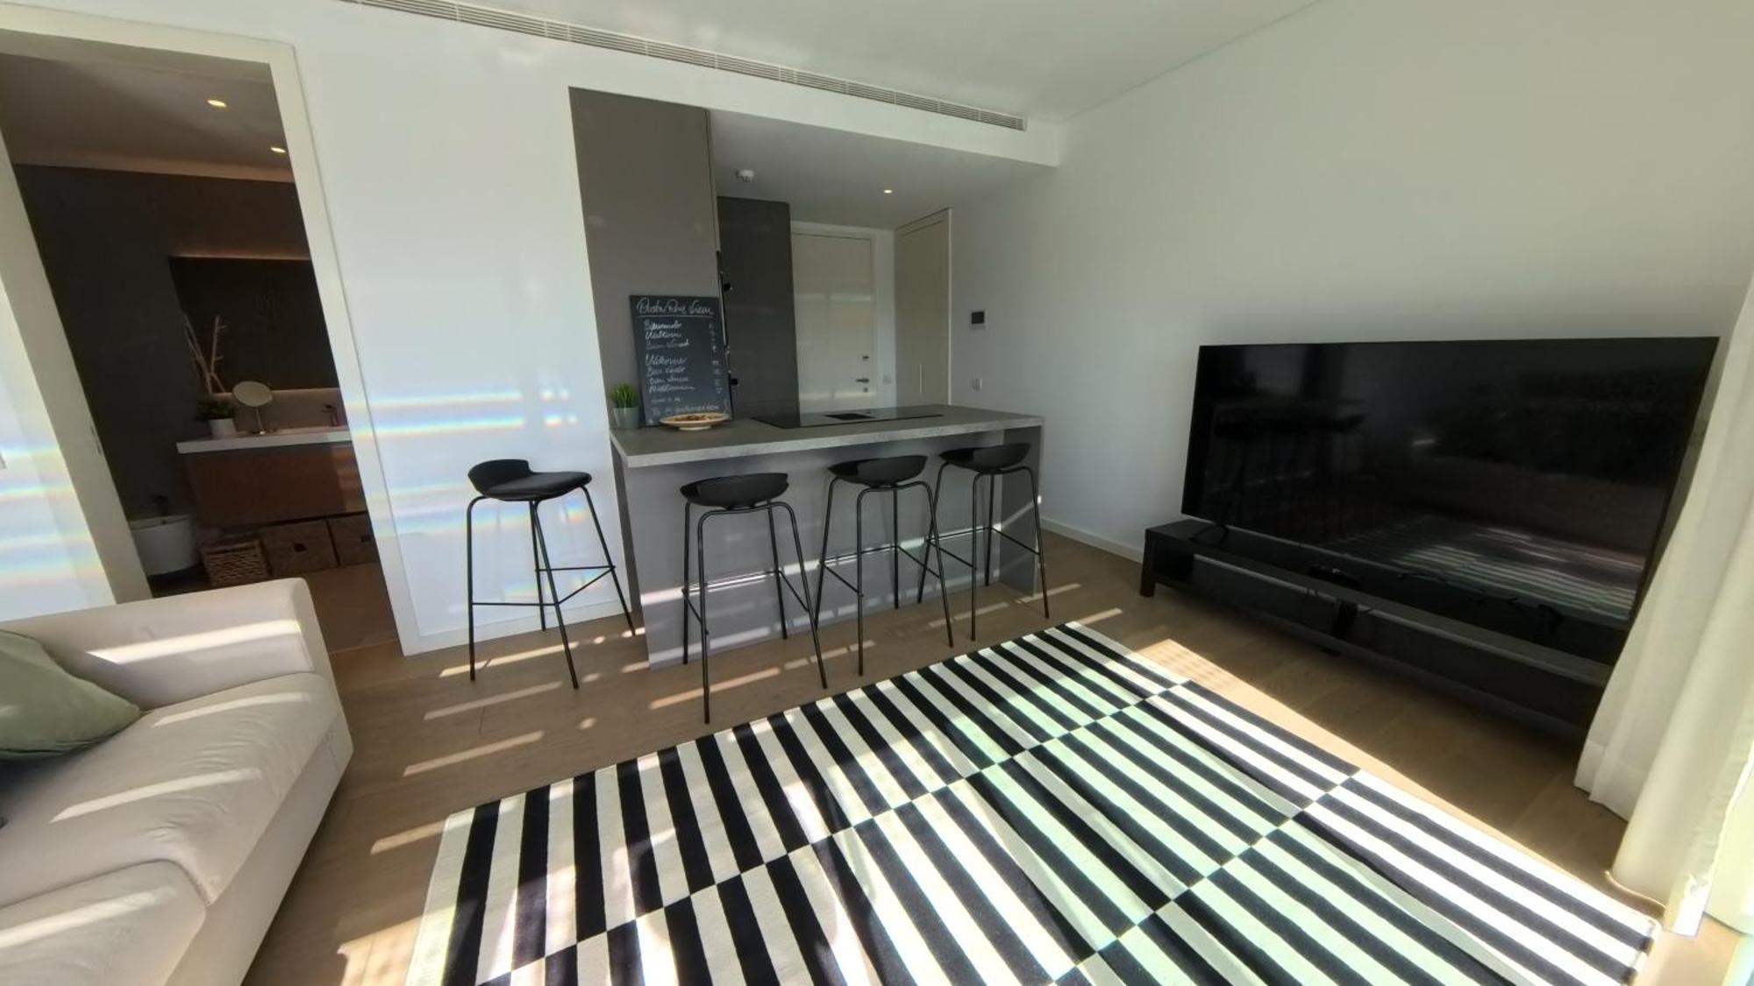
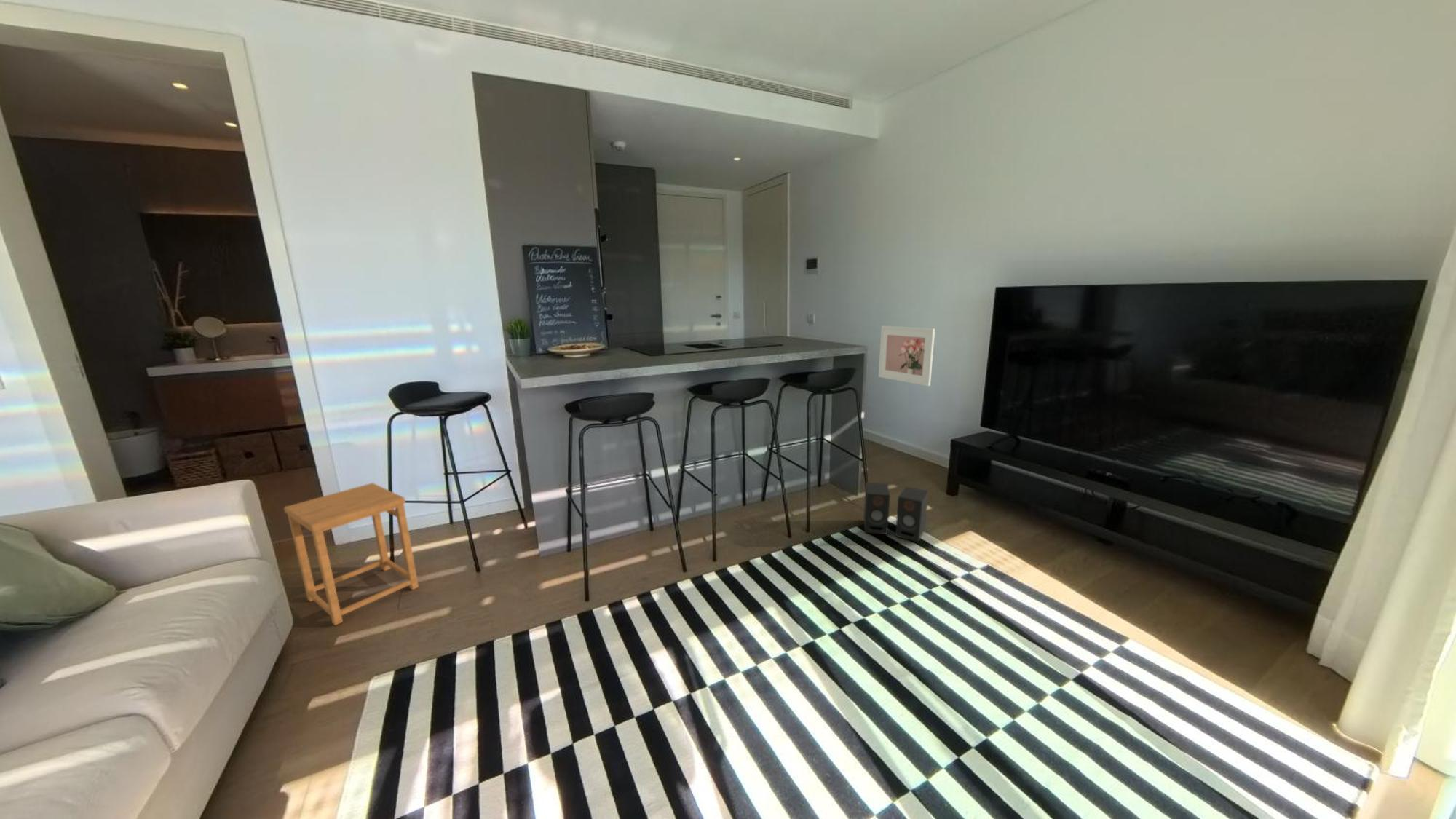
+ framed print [878,325,935,387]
+ speaker [863,481,929,542]
+ side table [283,482,419,626]
